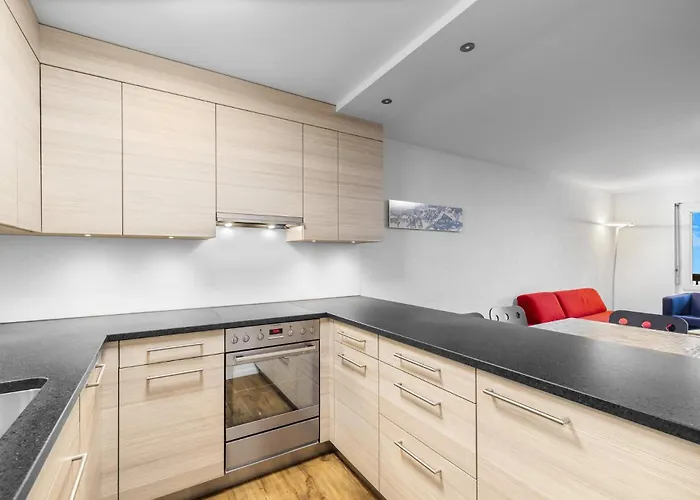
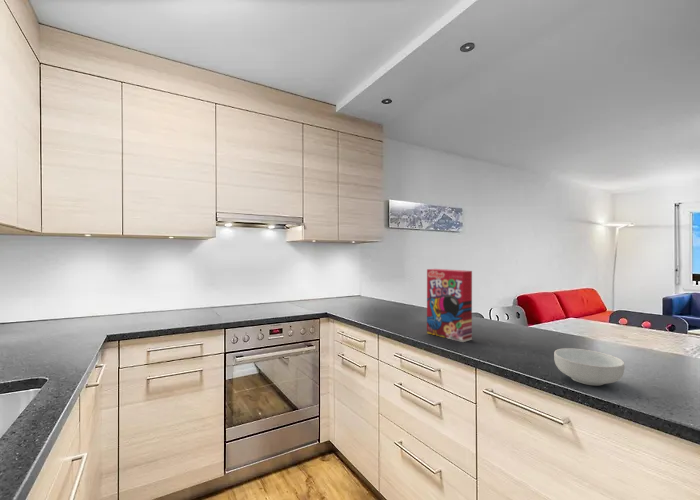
+ cereal bowl [553,347,626,386]
+ cereal box [426,268,473,343]
